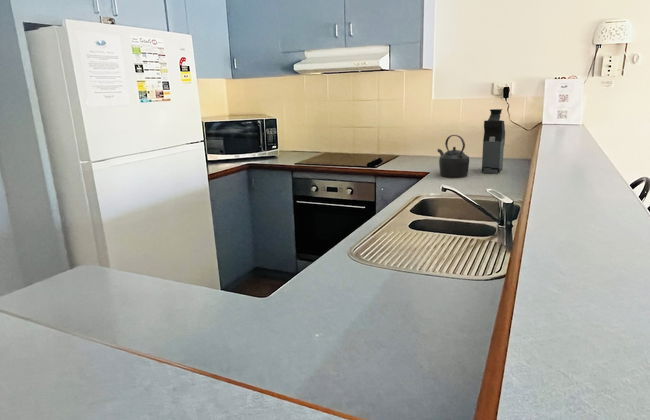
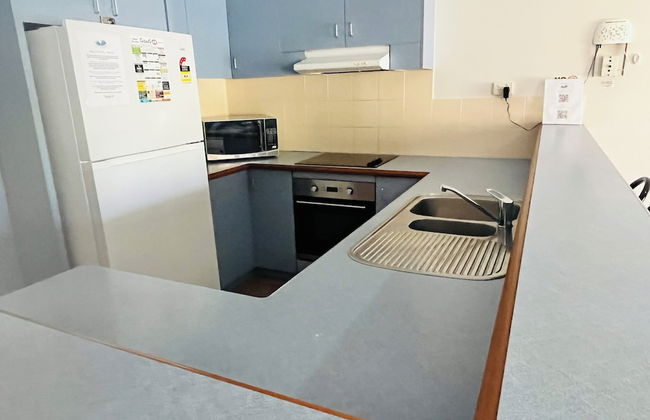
- coffee maker [481,108,506,174]
- kettle [436,134,470,178]
